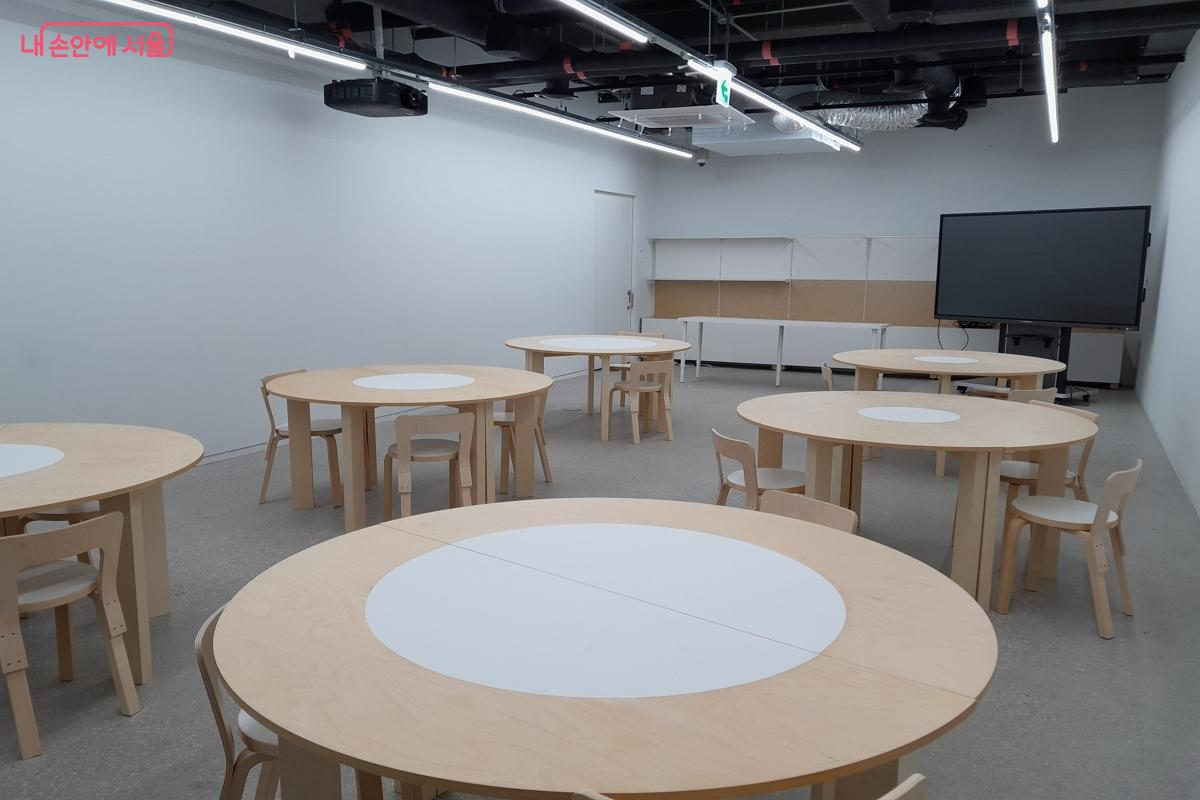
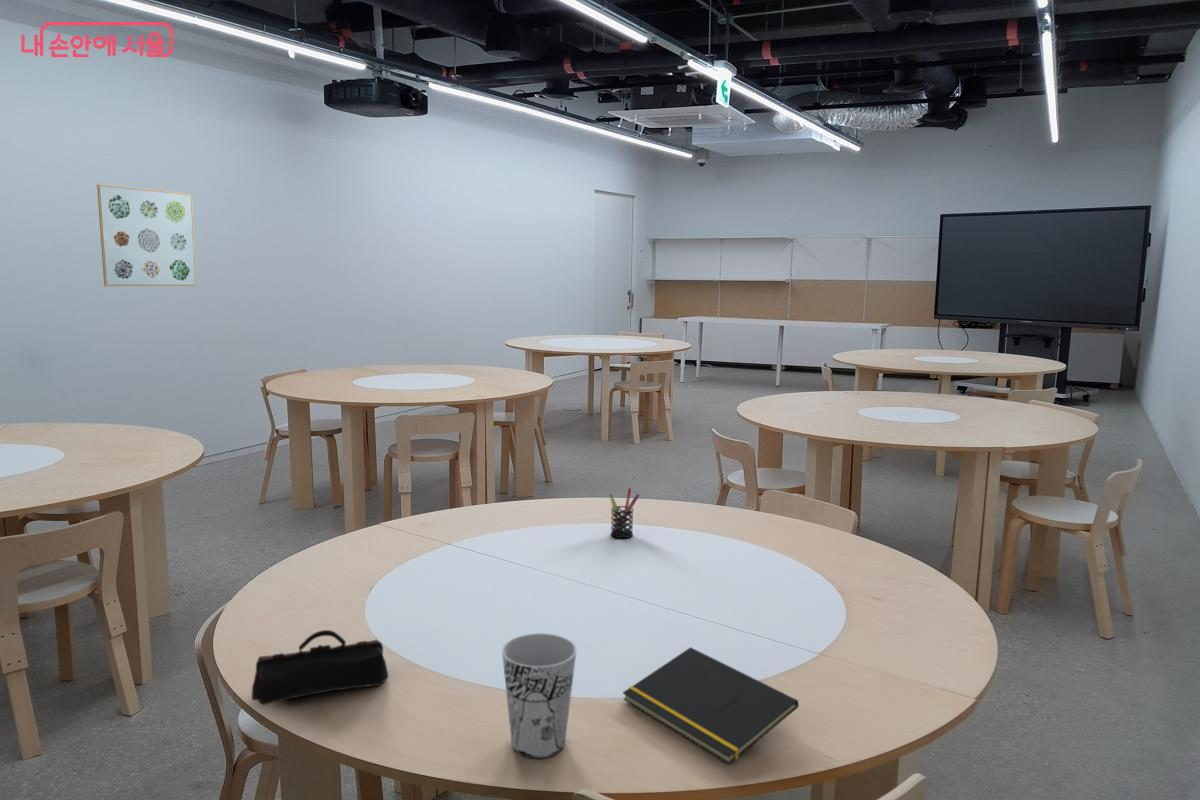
+ pencil case [251,629,390,706]
+ cup [501,632,577,759]
+ notepad [622,646,800,765]
+ wall art [96,183,198,287]
+ pen holder [609,487,640,539]
